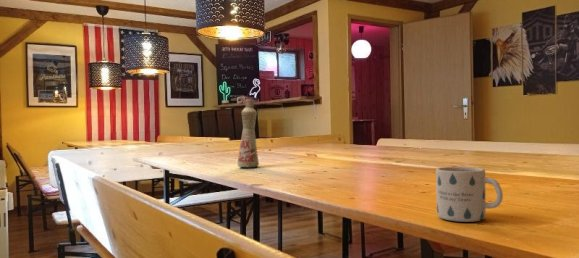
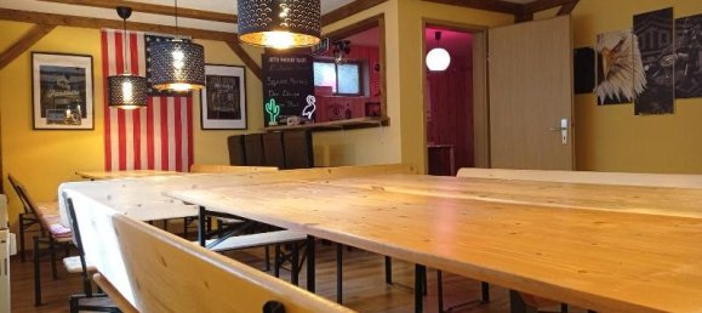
- mug [435,166,504,223]
- bottle [236,97,260,168]
